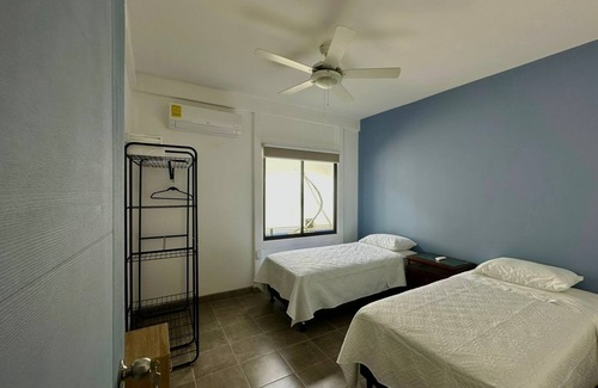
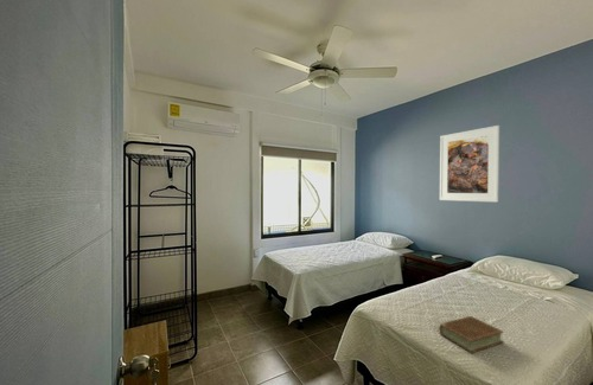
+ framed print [439,124,500,204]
+ book [438,315,504,354]
